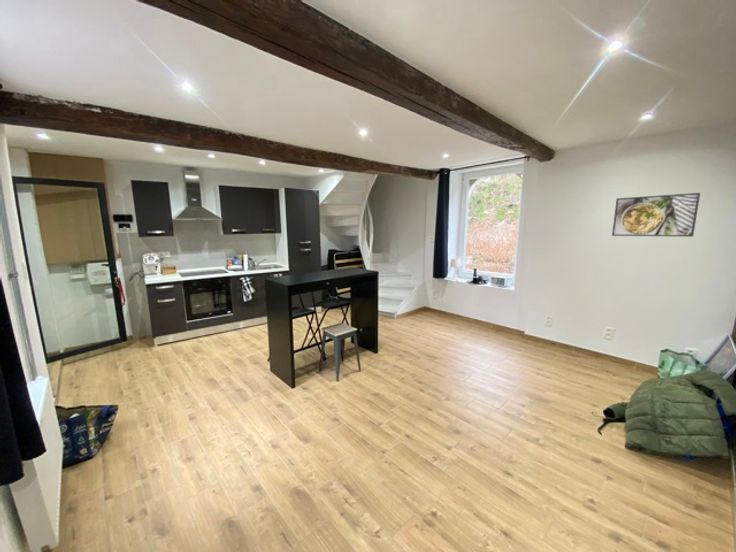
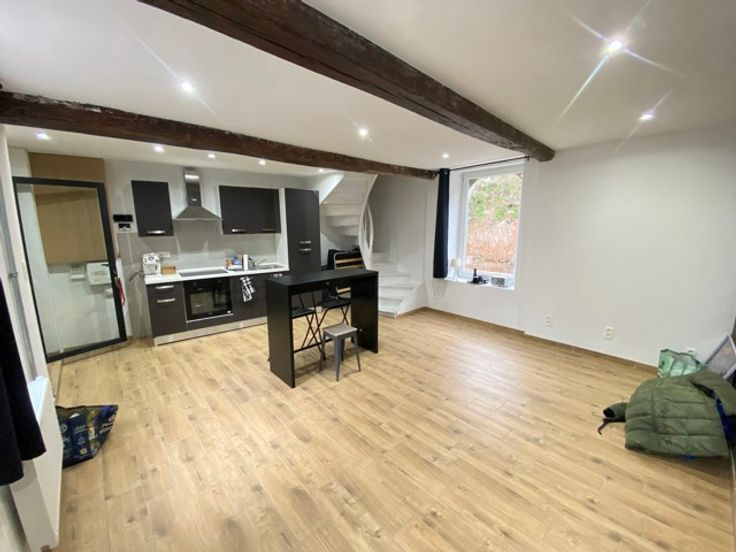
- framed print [611,192,701,238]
